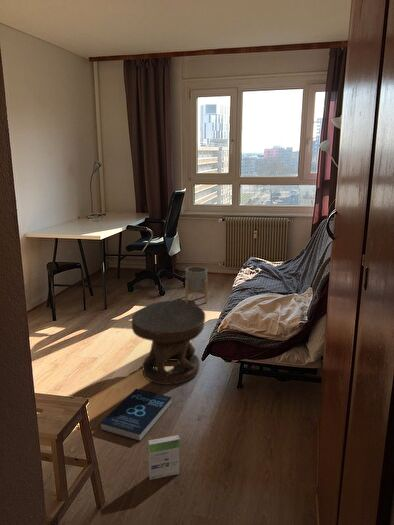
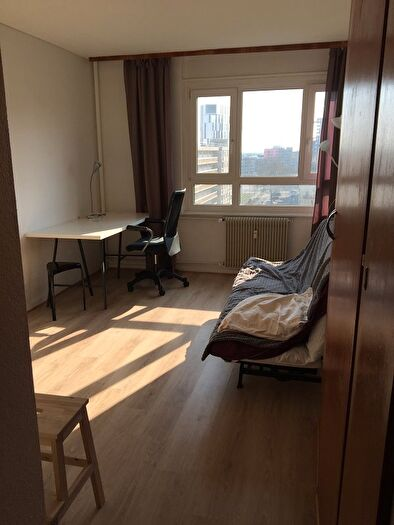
- box [147,434,181,481]
- book [98,388,173,442]
- carved stool [131,300,206,386]
- planter [184,266,209,304]
